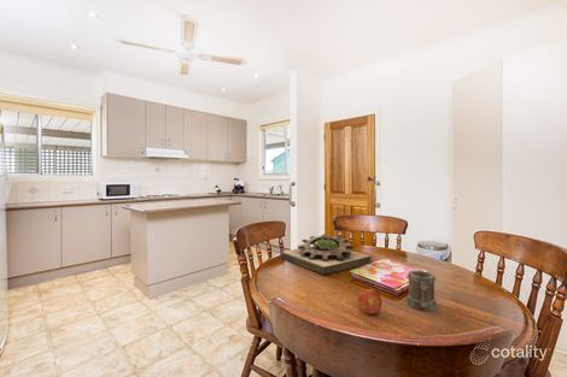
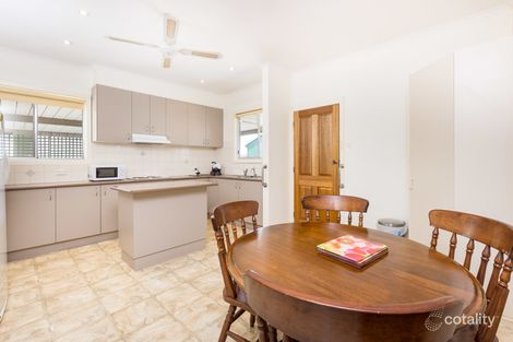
- fruit [357,288,382,316]
- mug [405,270,438,311]
- succulent planter [280,234,373,276]
